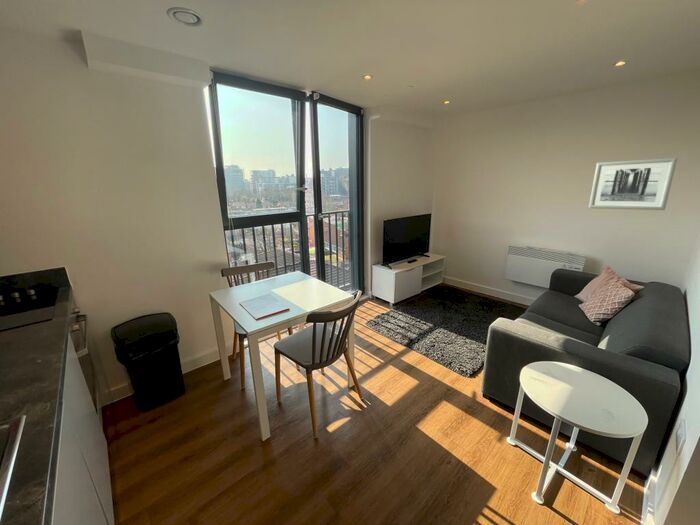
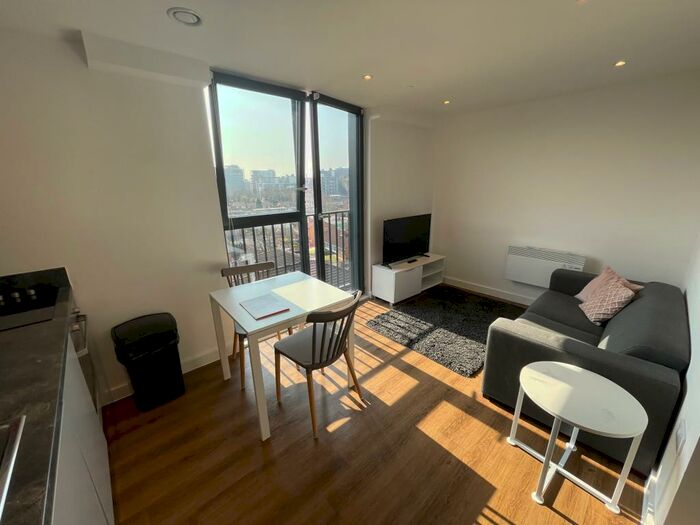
- wall art [588,157,678,211]
